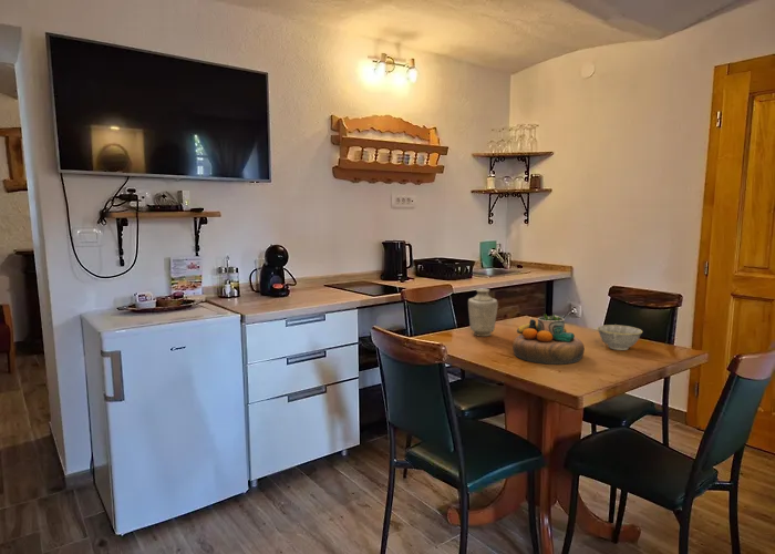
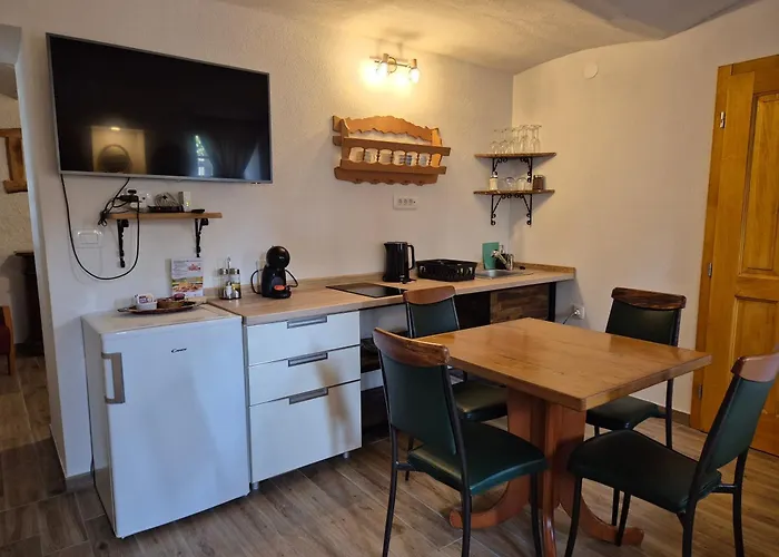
- bowl [596,324,643,351]
- decorative bowl [512,312,586,366]
- vase [467,288,498,338]
